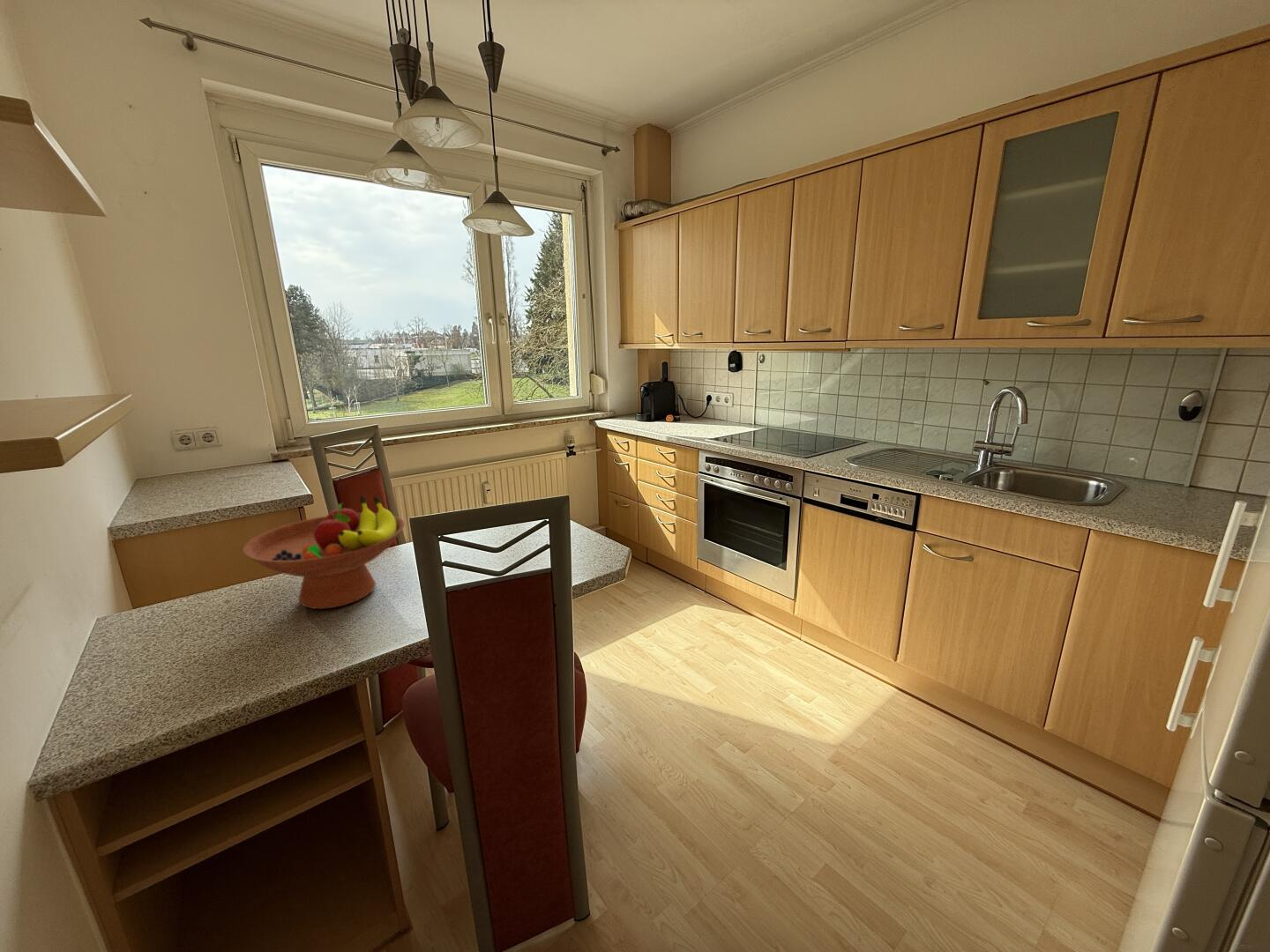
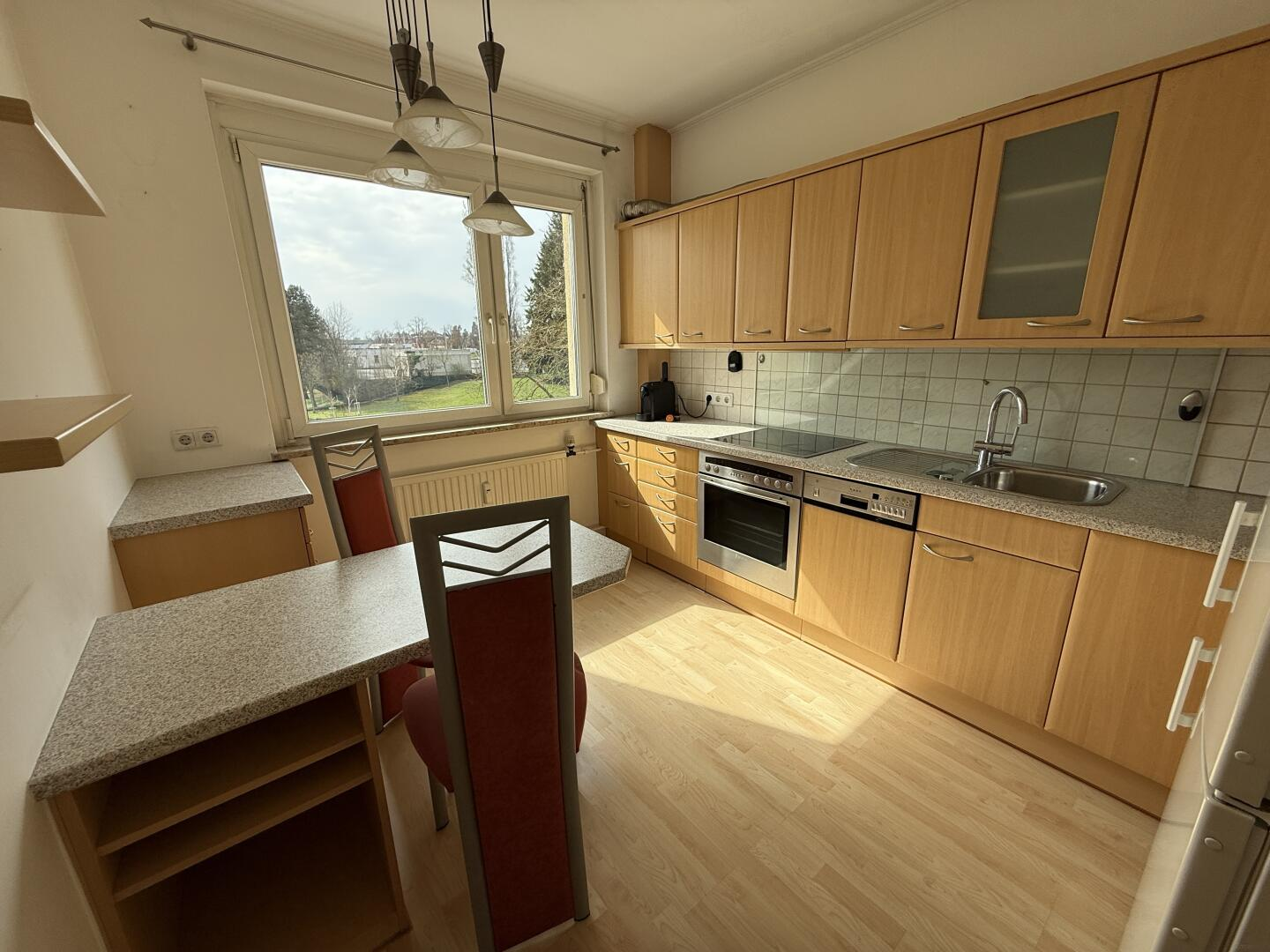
- fruit bowl [242,495,406,610]
